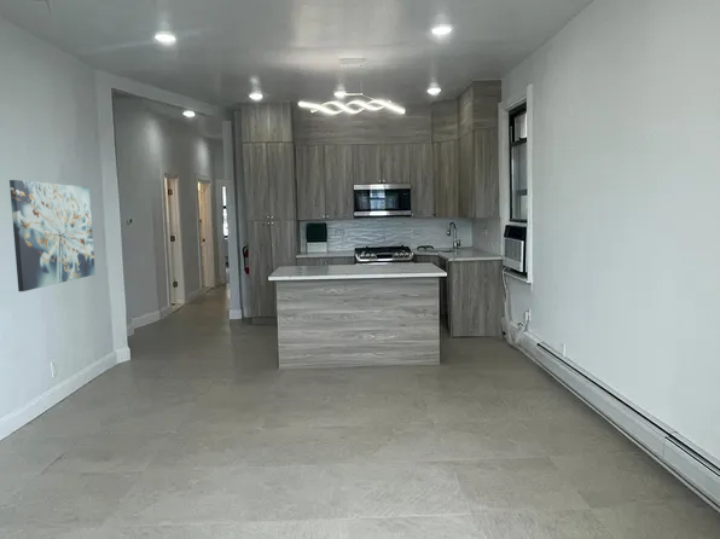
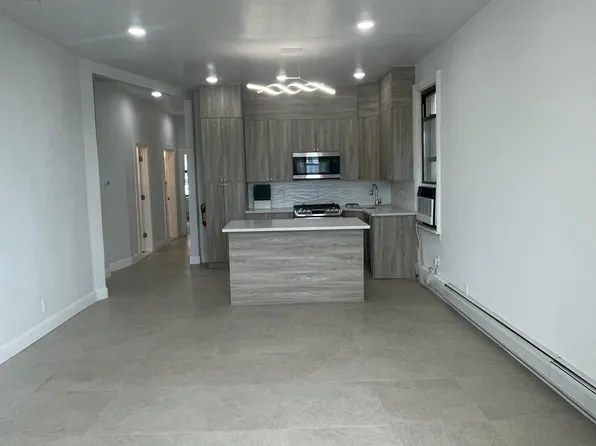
- wall art [8,179,97,292]
